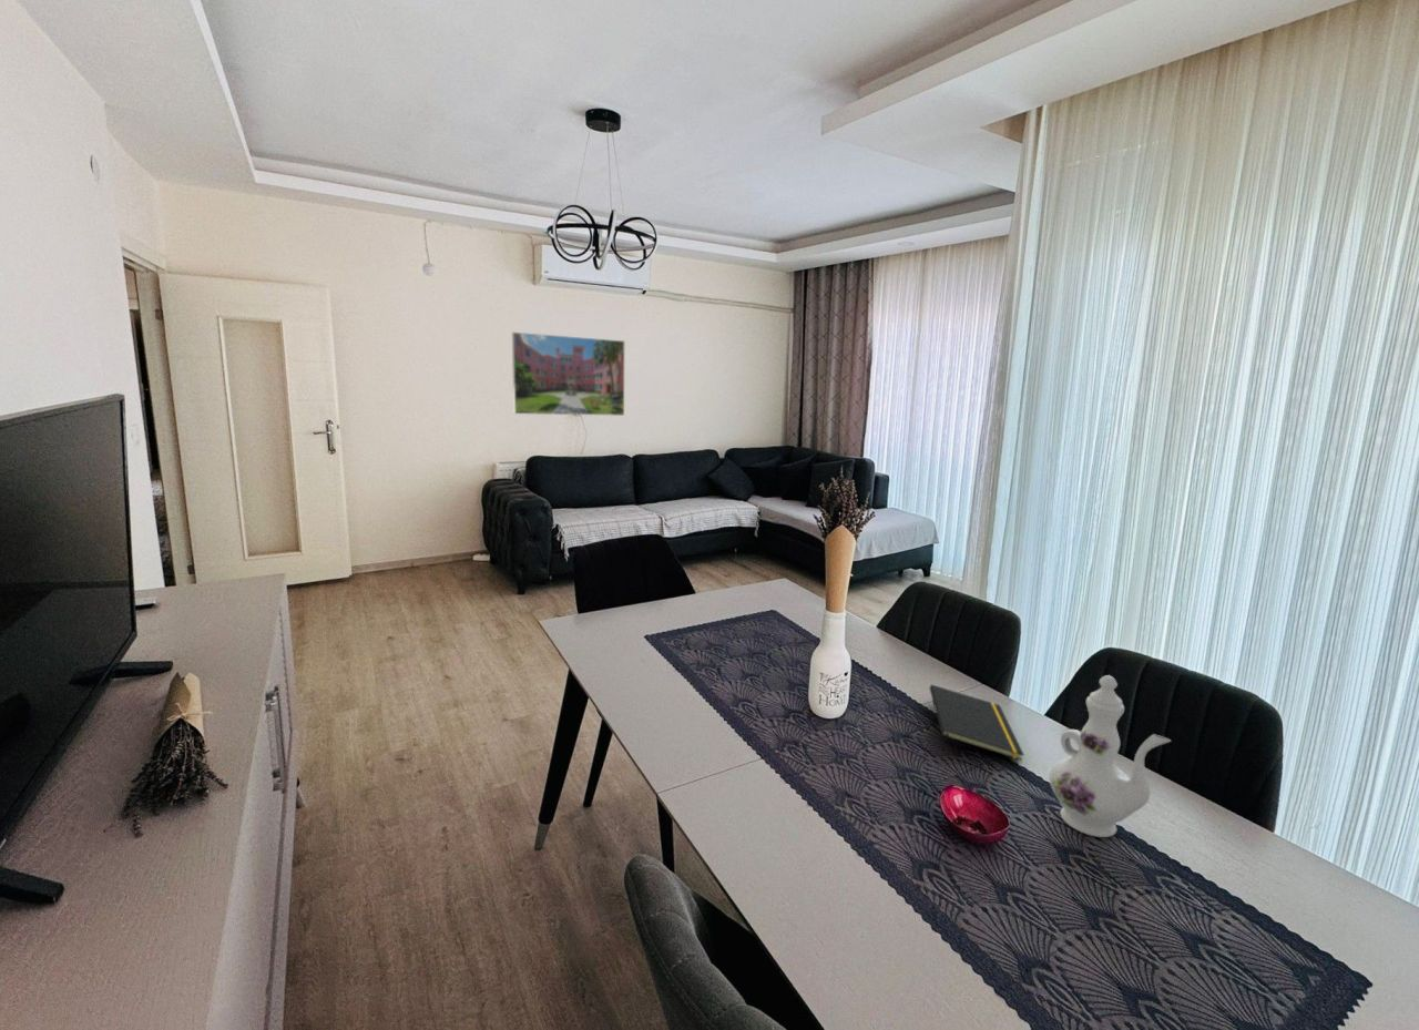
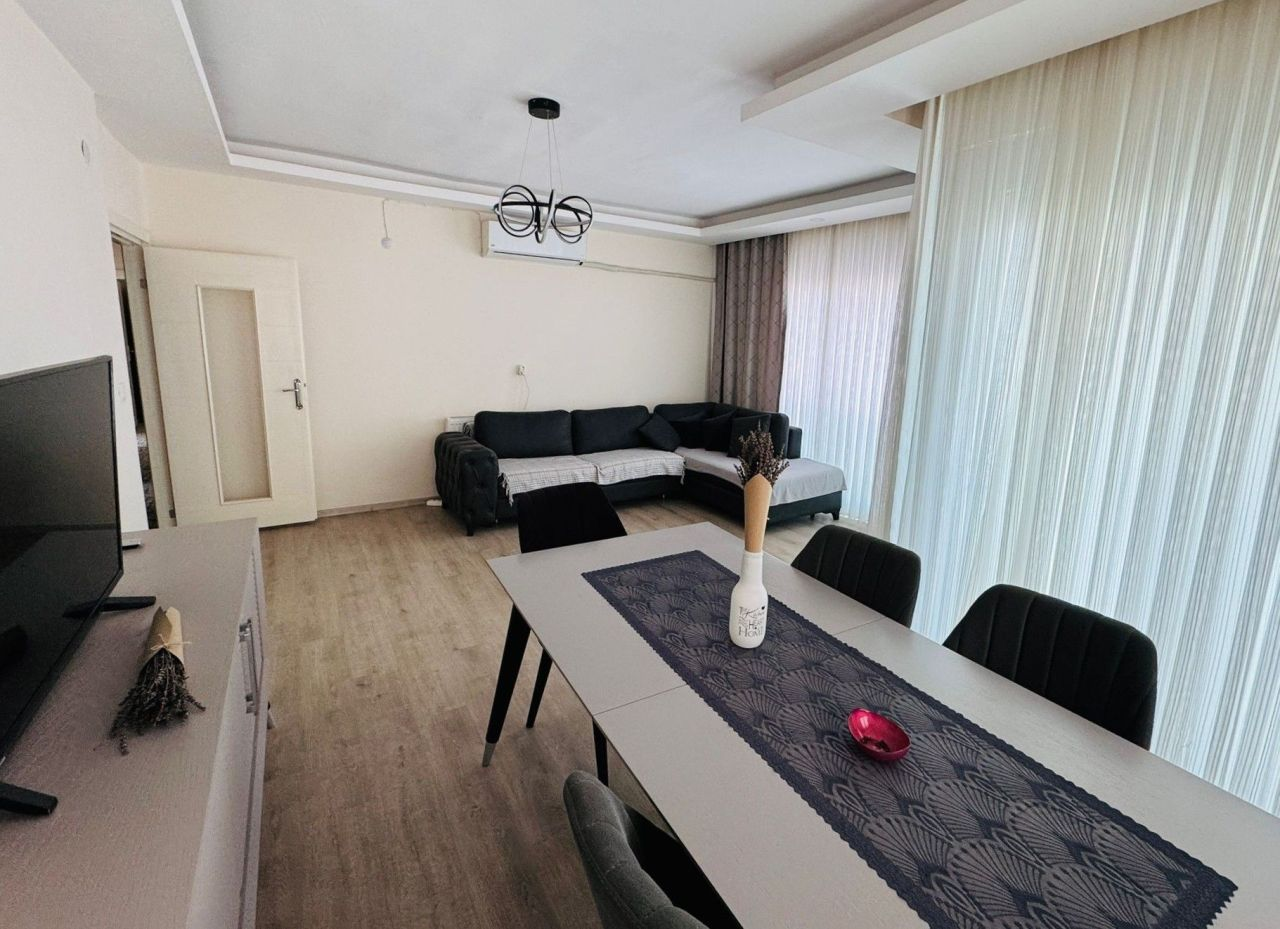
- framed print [511,332,625,417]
- chinaware [1048,674,1172,838]
- notepad [929,683,1025,762]
